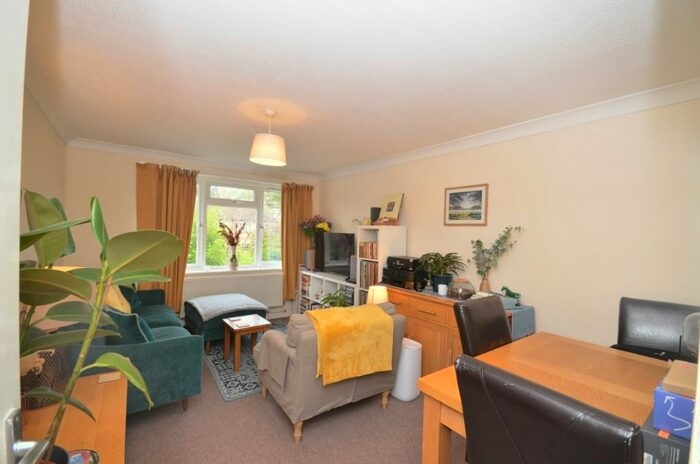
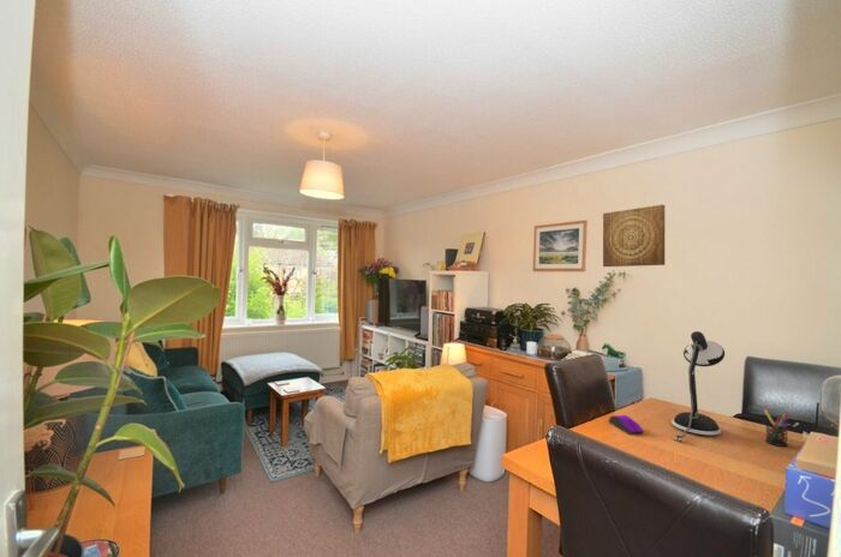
+ computer mouse [608,414,644,436]
+ pen holder [763,408,789,448]
+ desk lamp [670,330,726,443]
+ wall art [602,204,666,268]
